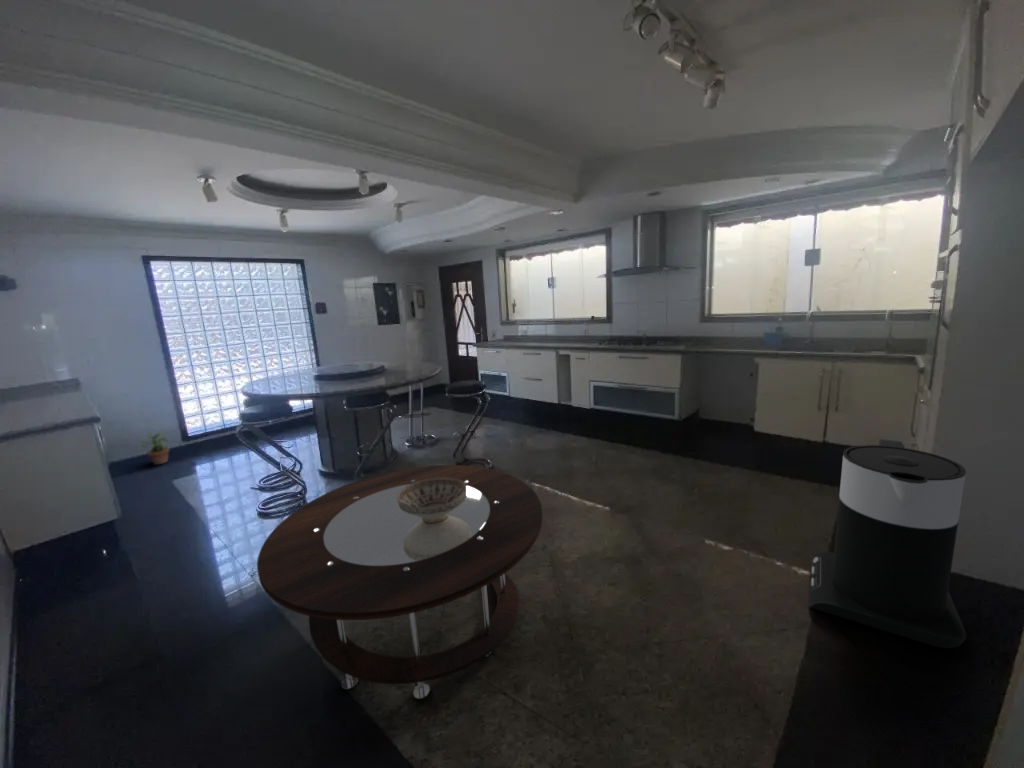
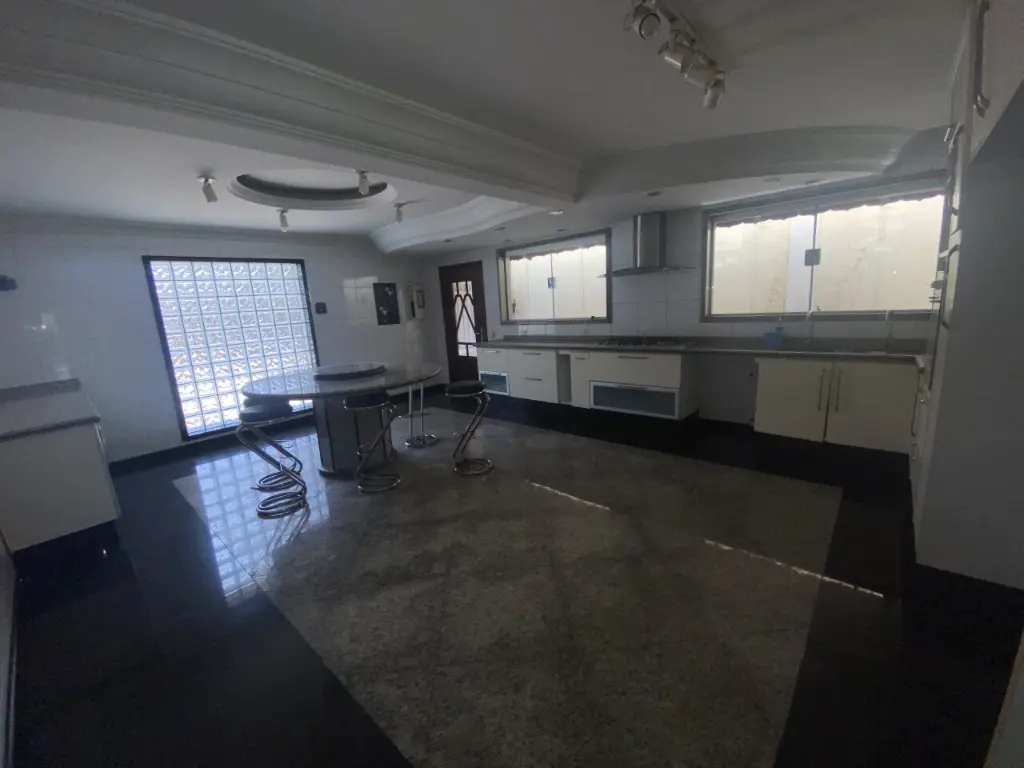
- potted plant [138,431,170,466]
- decorative bowl [397,477,467,523]
- coffee table [256,464,544,700]
- trash can [808,438,968,649]
